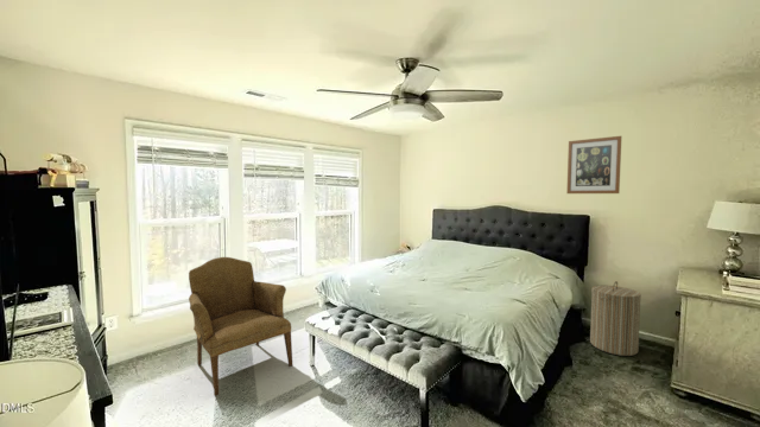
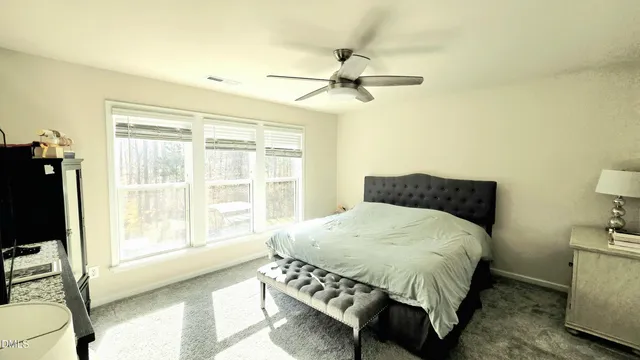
- laundry hamper [589,280,642,357]
- wall art [565,135,622,195]
- armchair [188,256,293,397]
